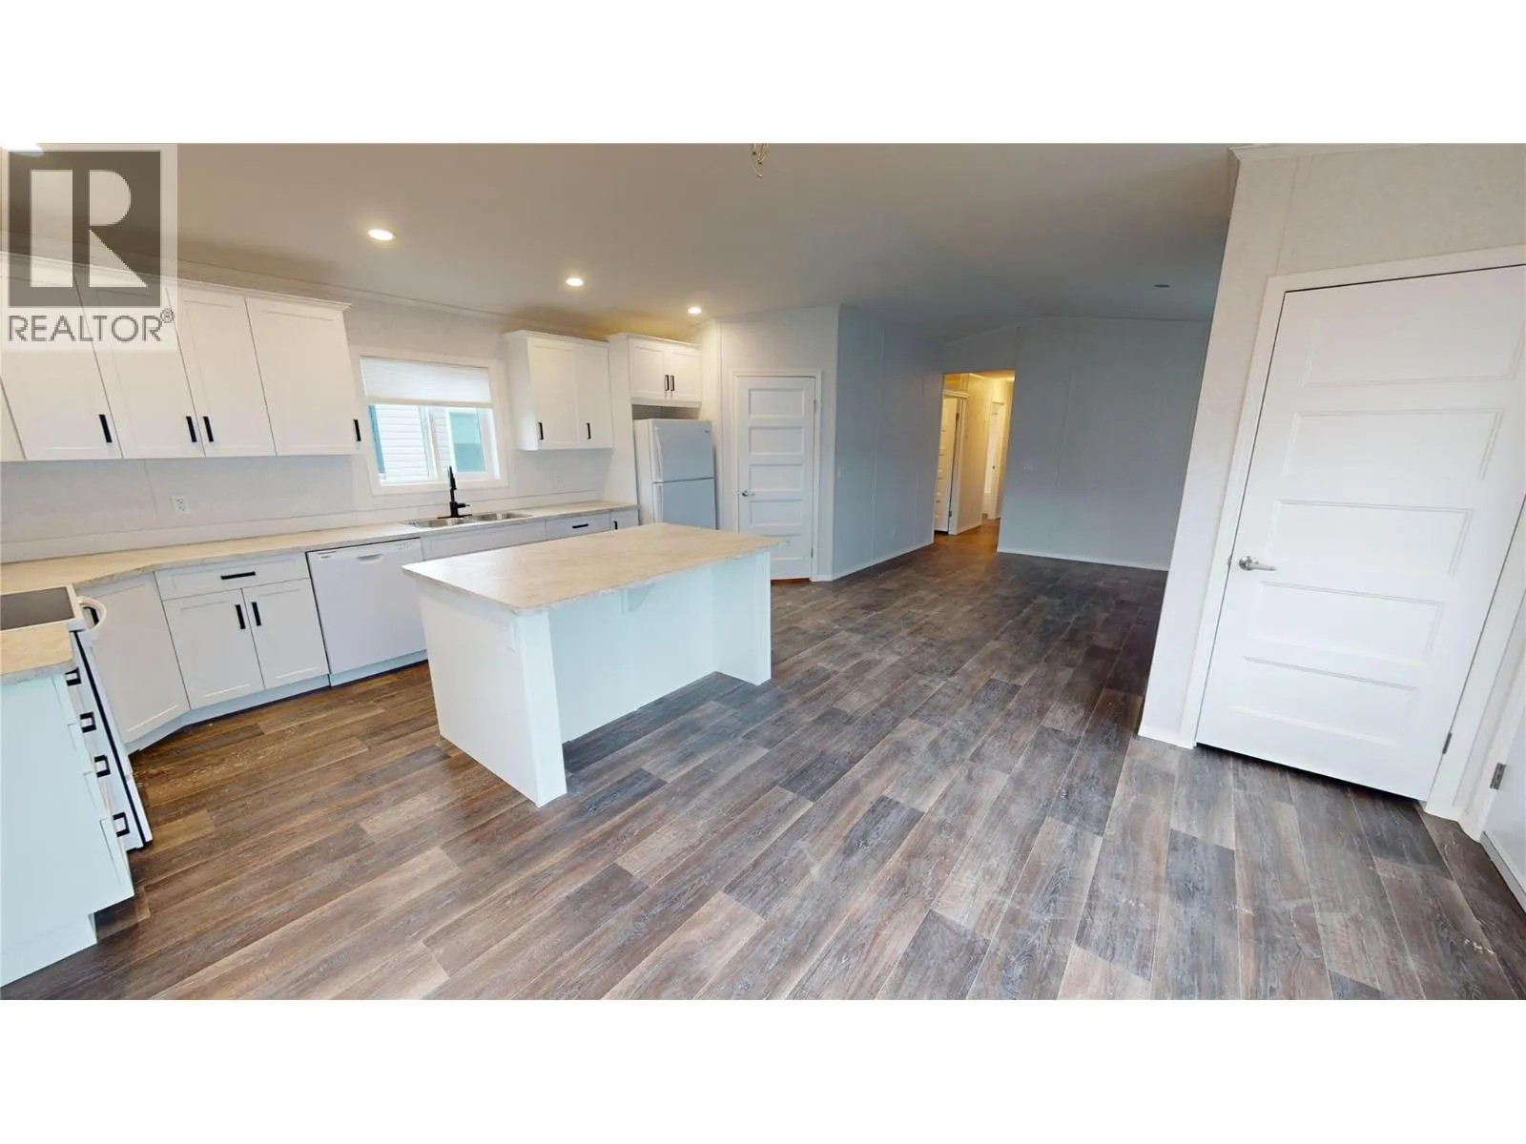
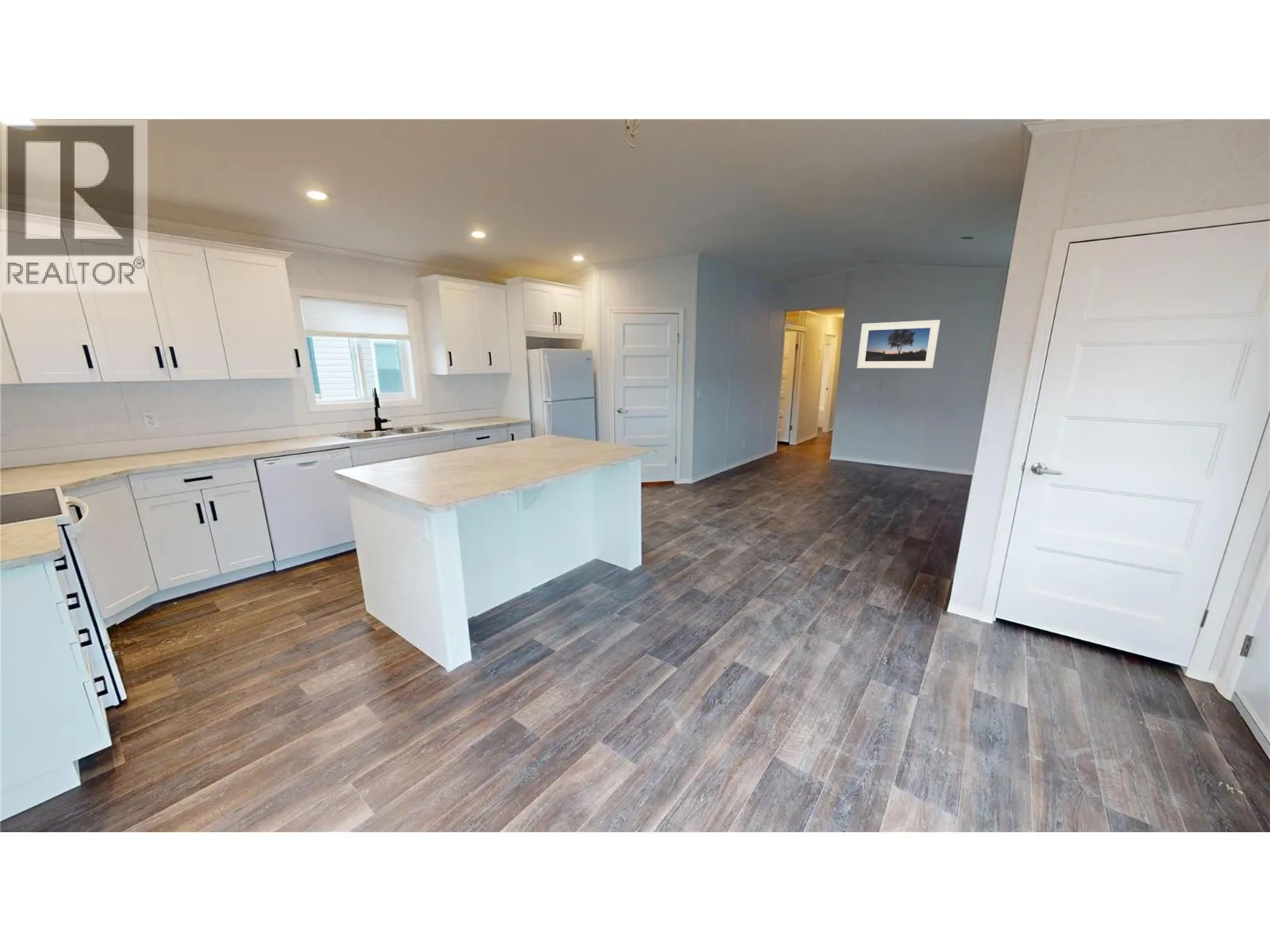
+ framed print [856,319,941,369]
